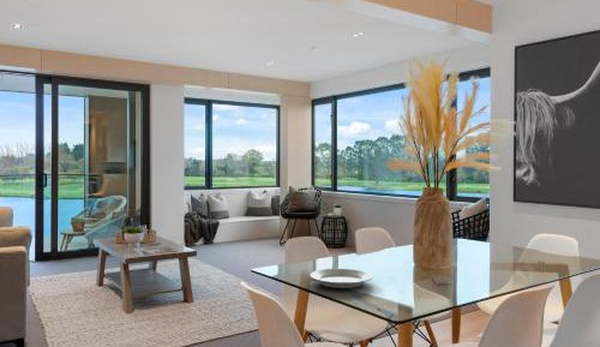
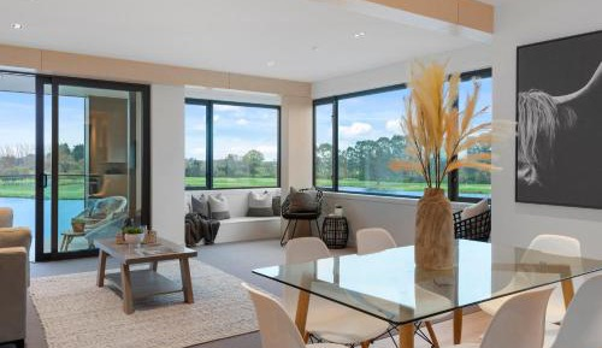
- plate [308,268,374,289]
